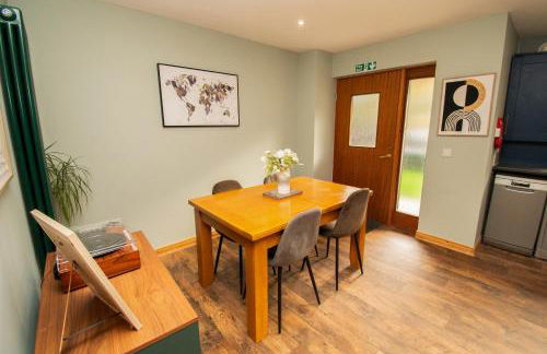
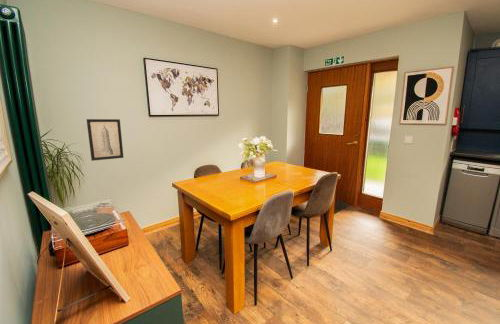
+ wall art [86,118,124,162]
